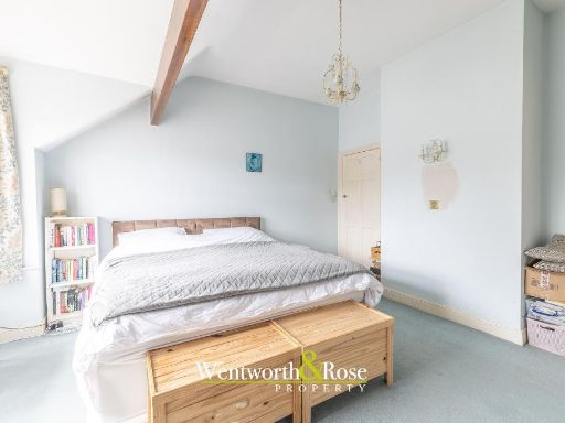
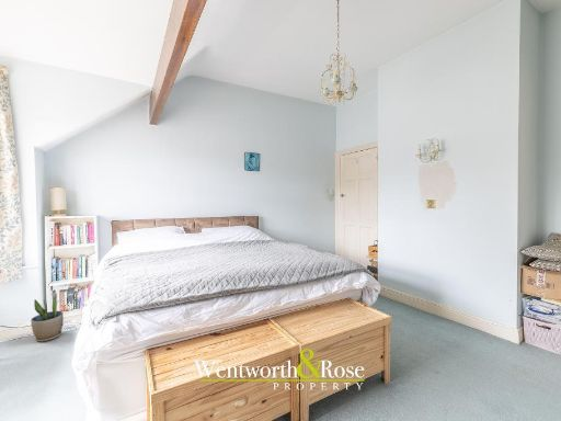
+ potted plant [30,292,65,343]
